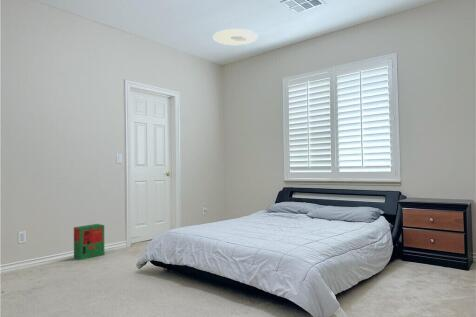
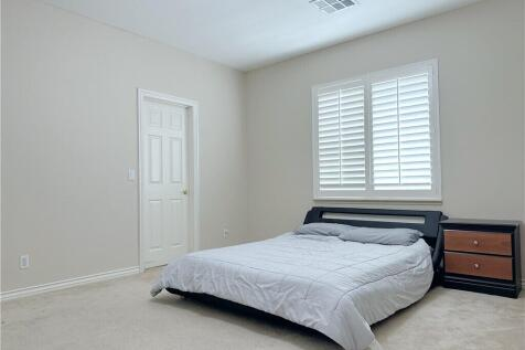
- cardboard box [73,223,105,261]
- ceiling light [212,28,259,46]
